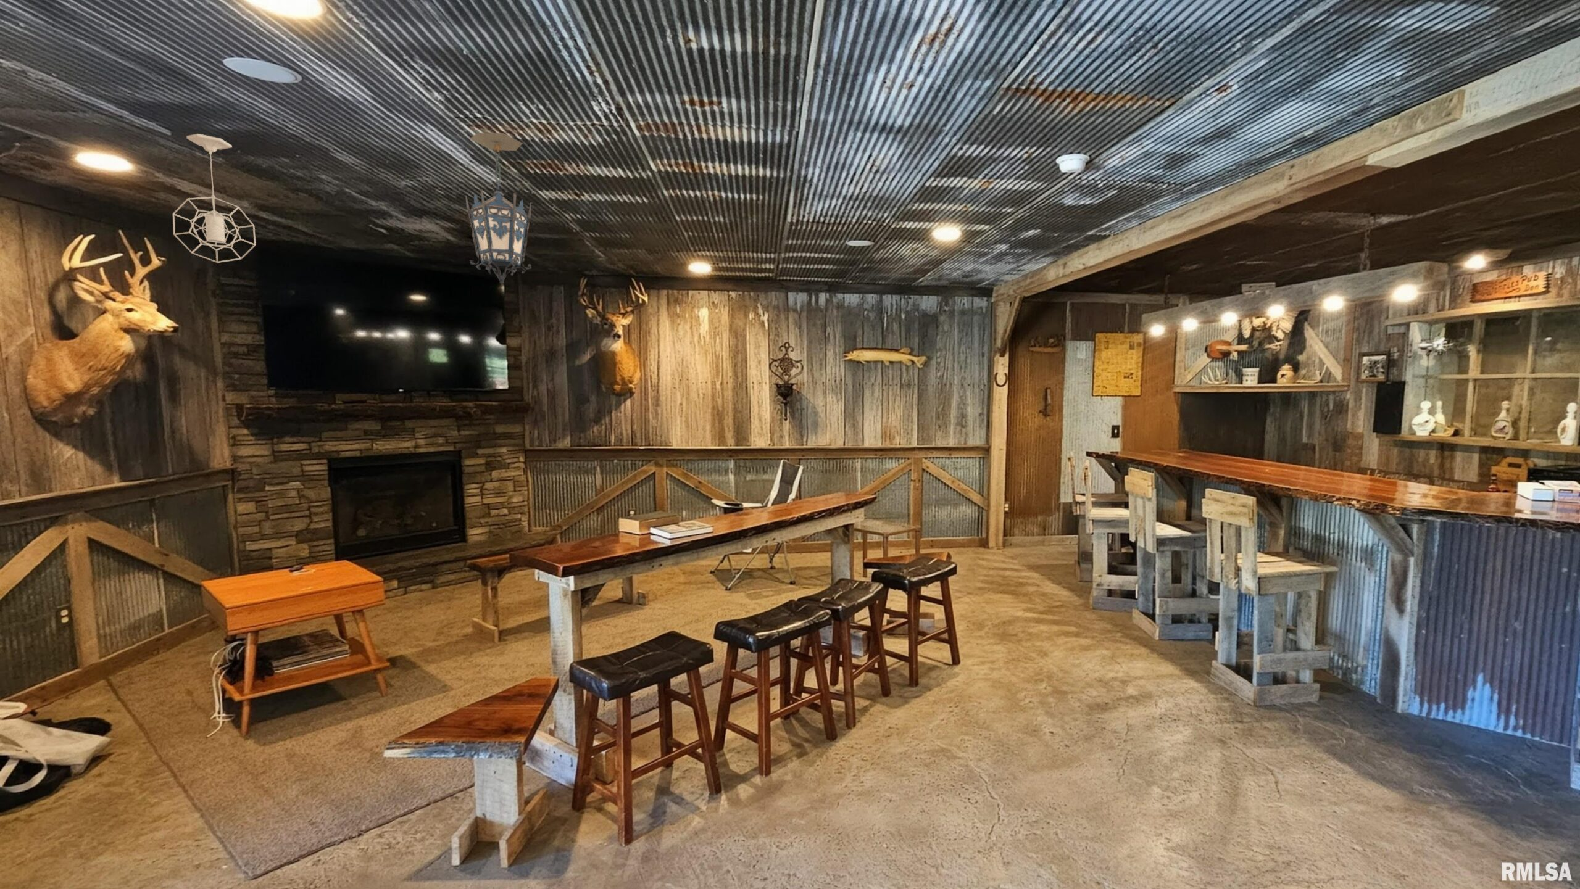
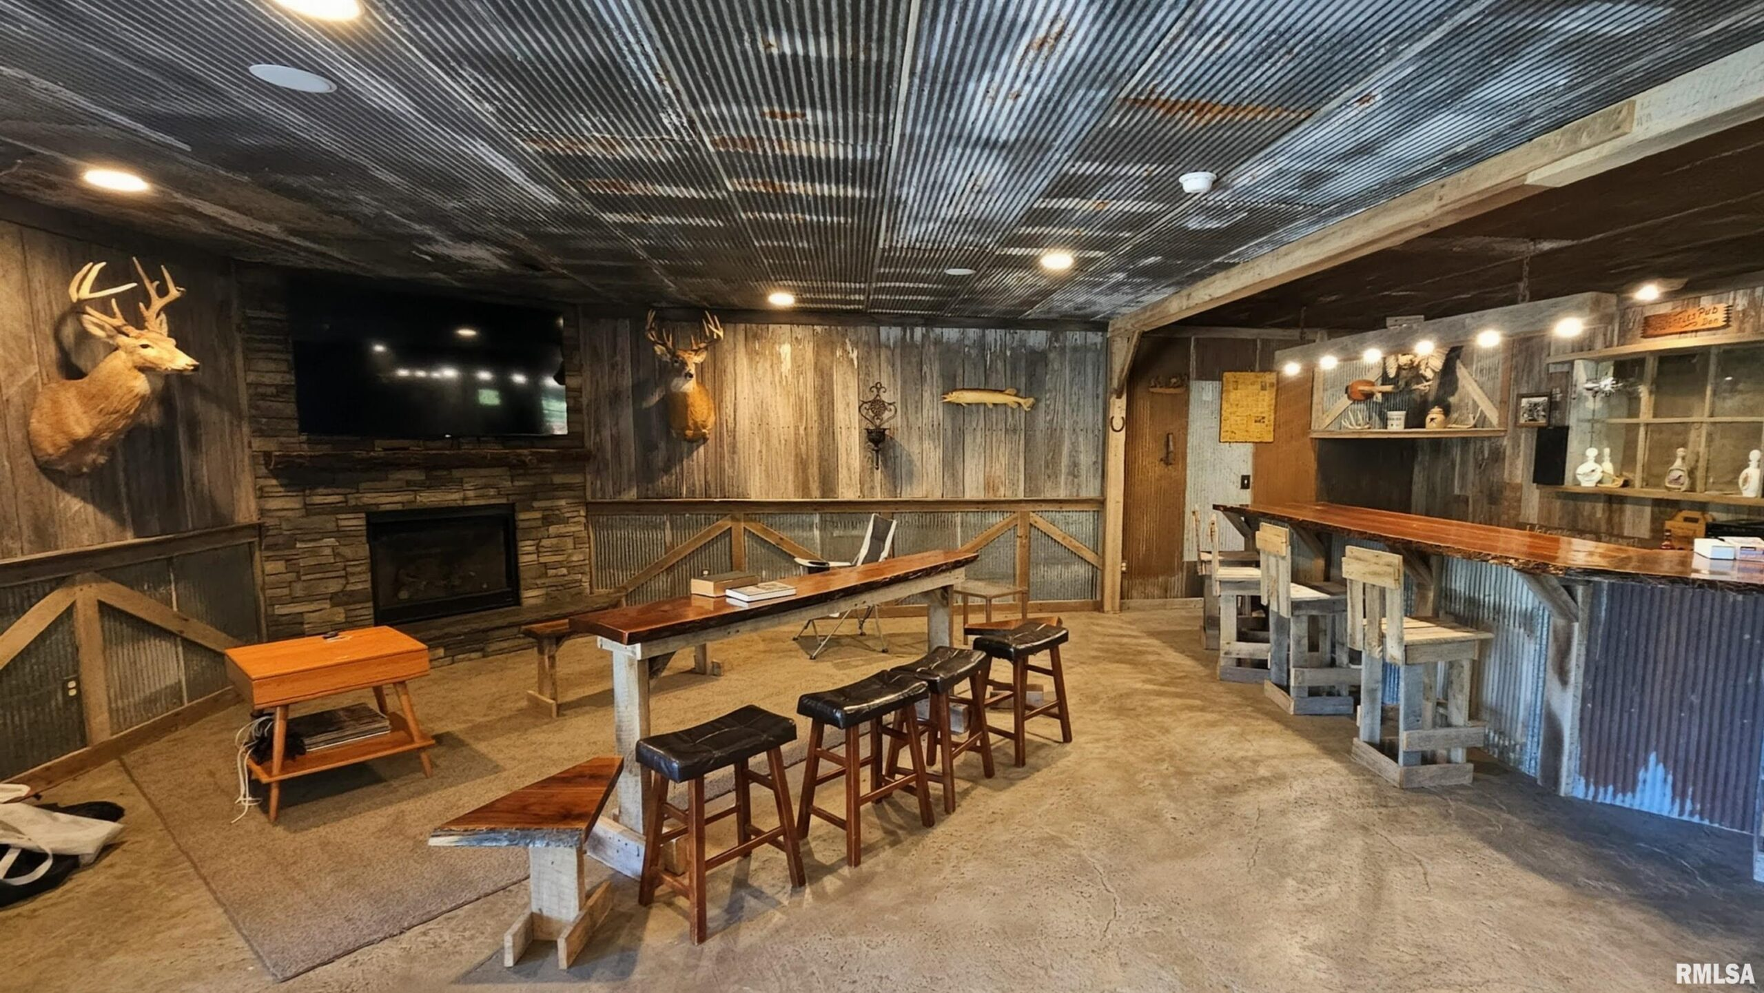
- hanging lantern [463,132,533,286]
- pendant light [173,133,256,263]
